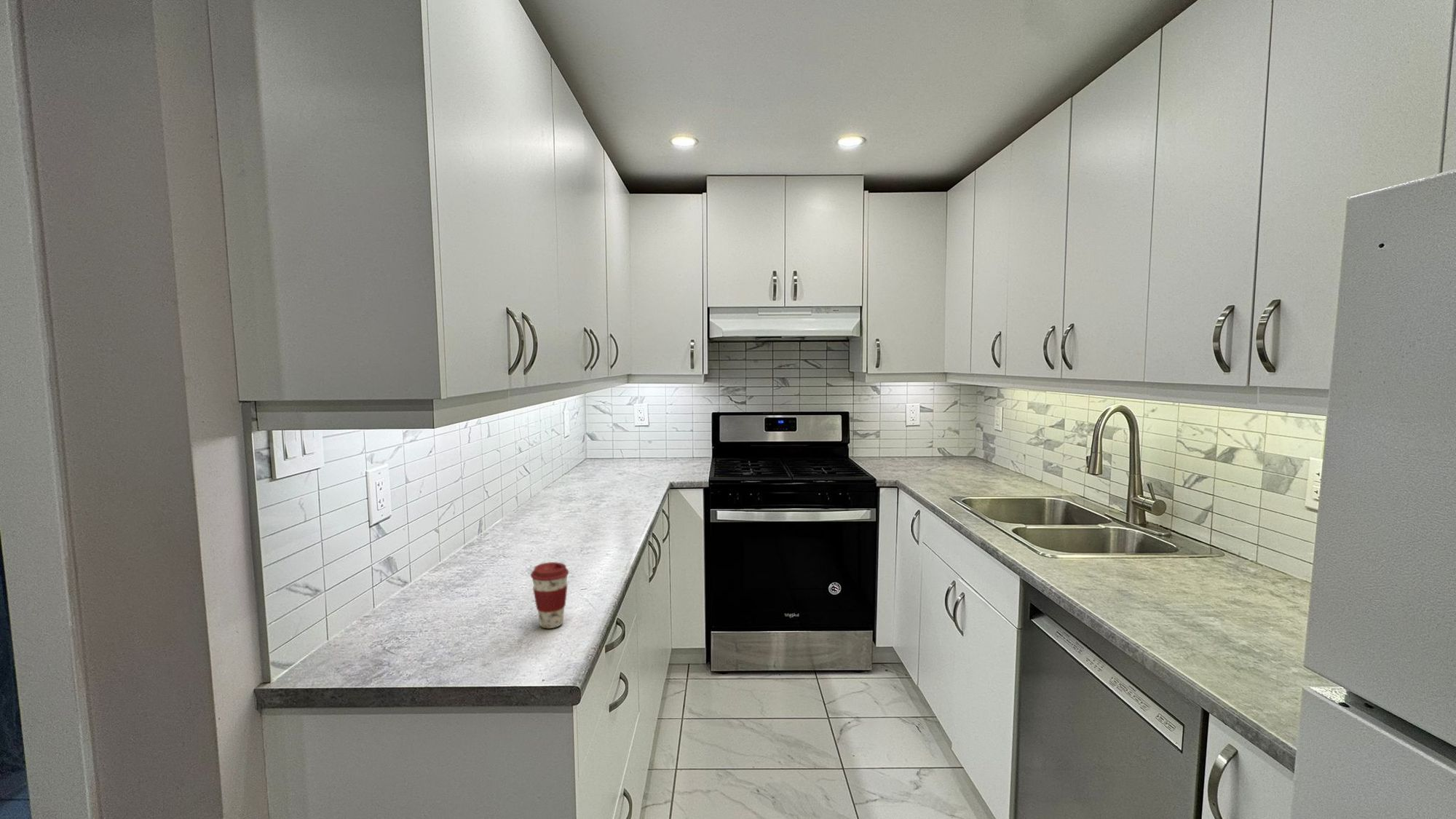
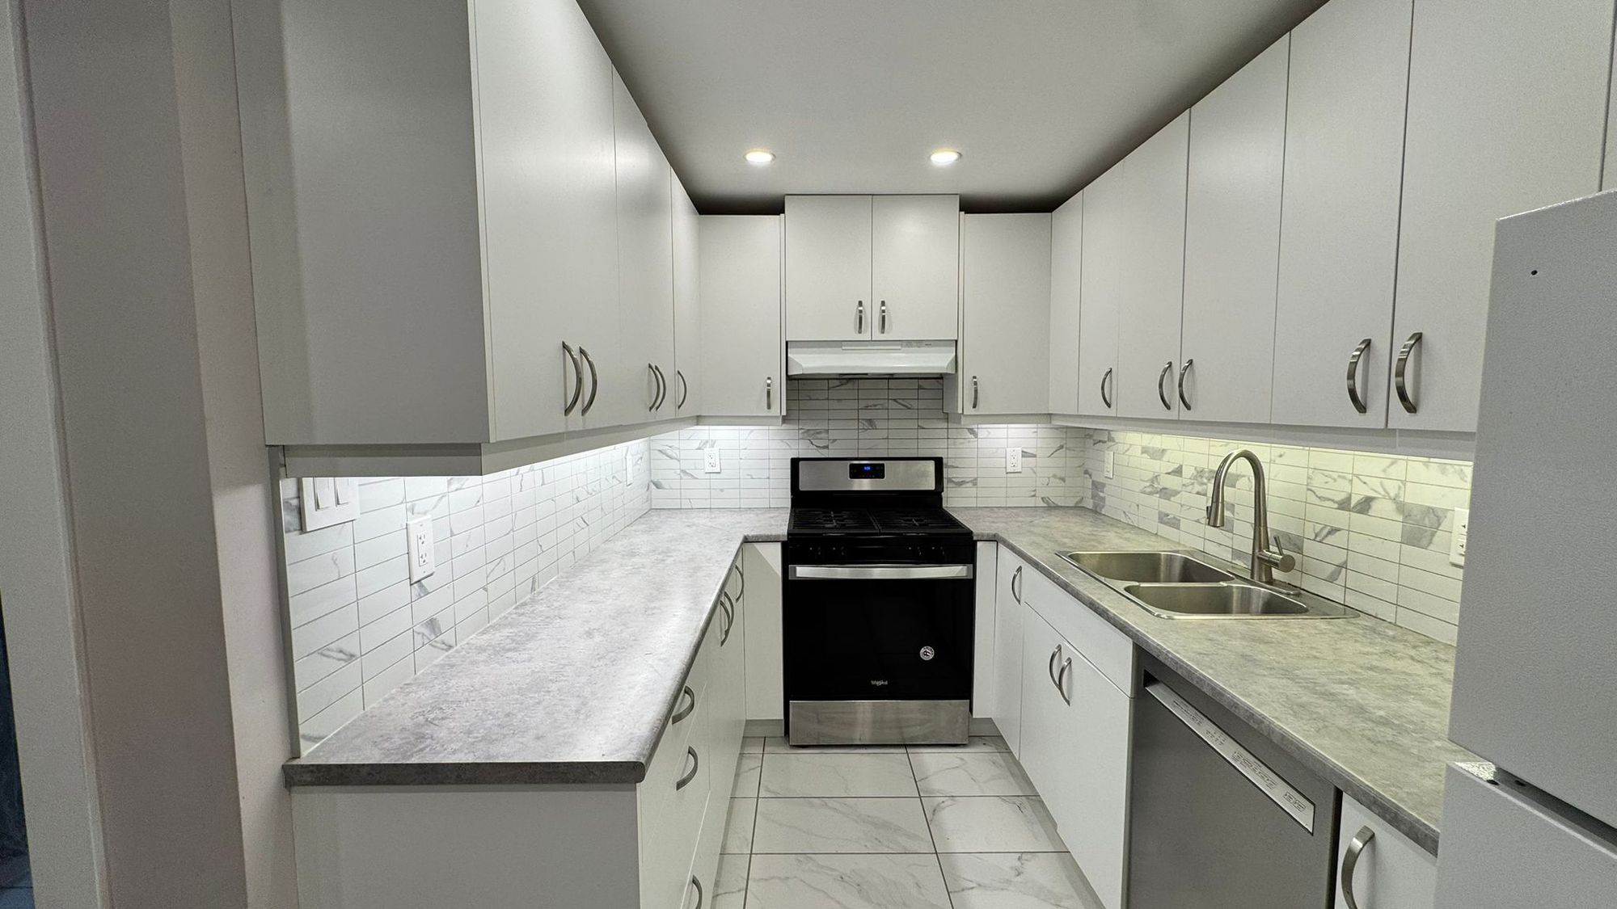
- coffee cup [530,561,569,629]
